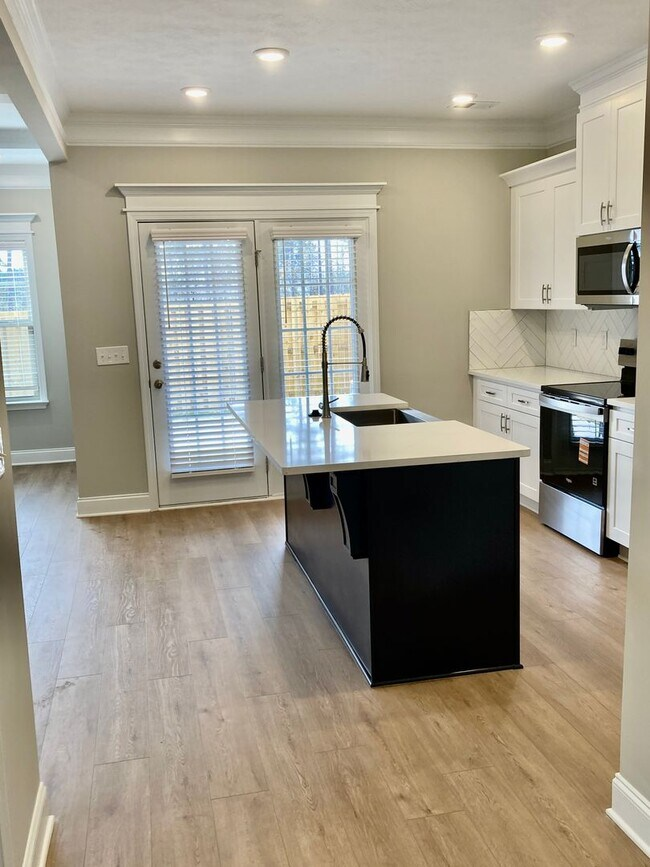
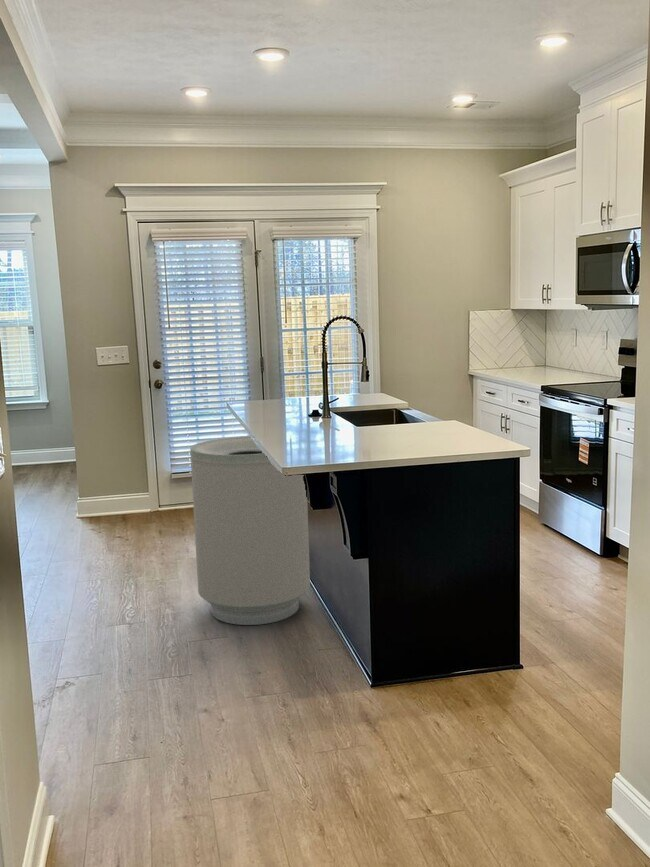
+ trash can [189,435,311,626]
